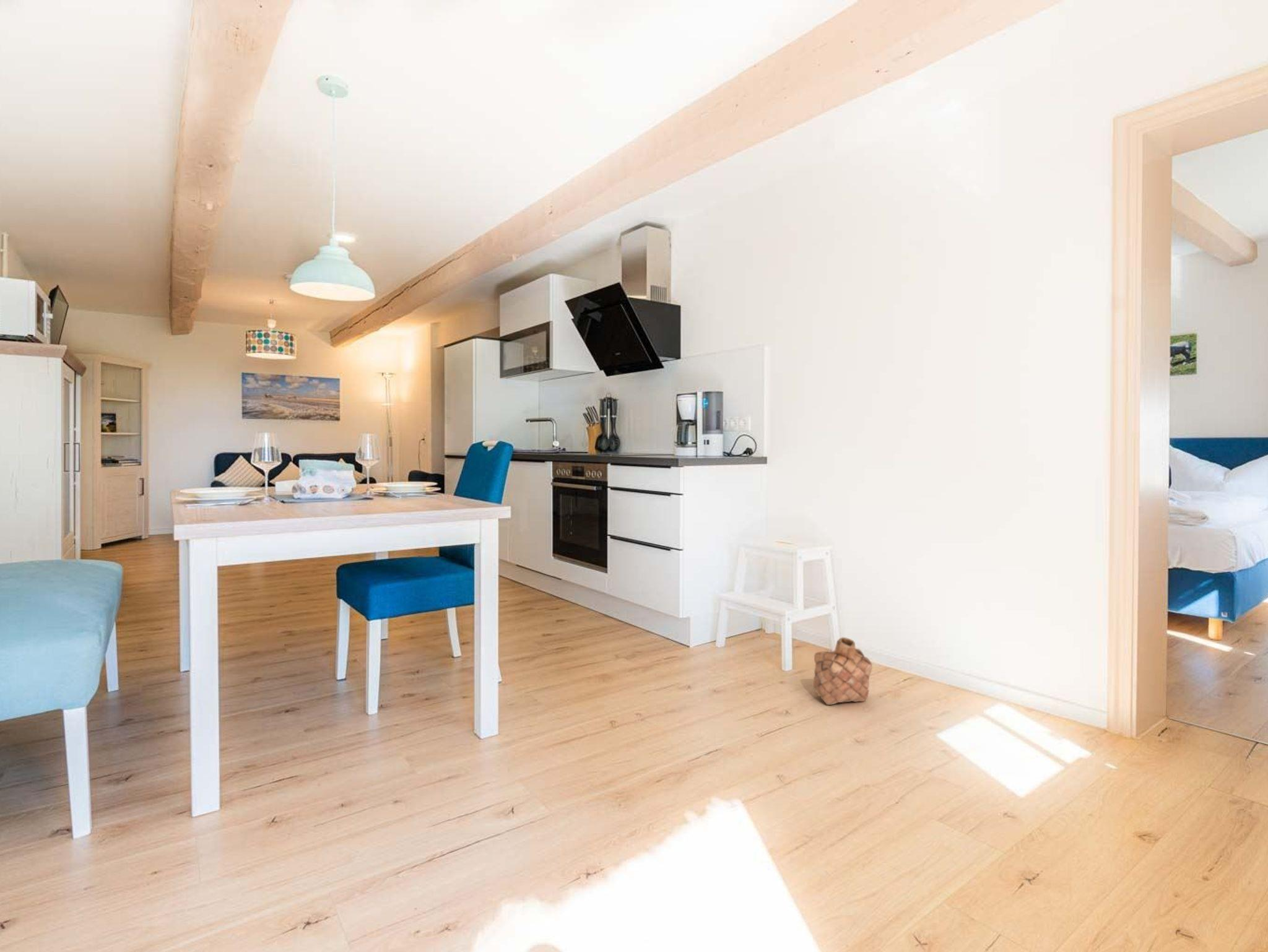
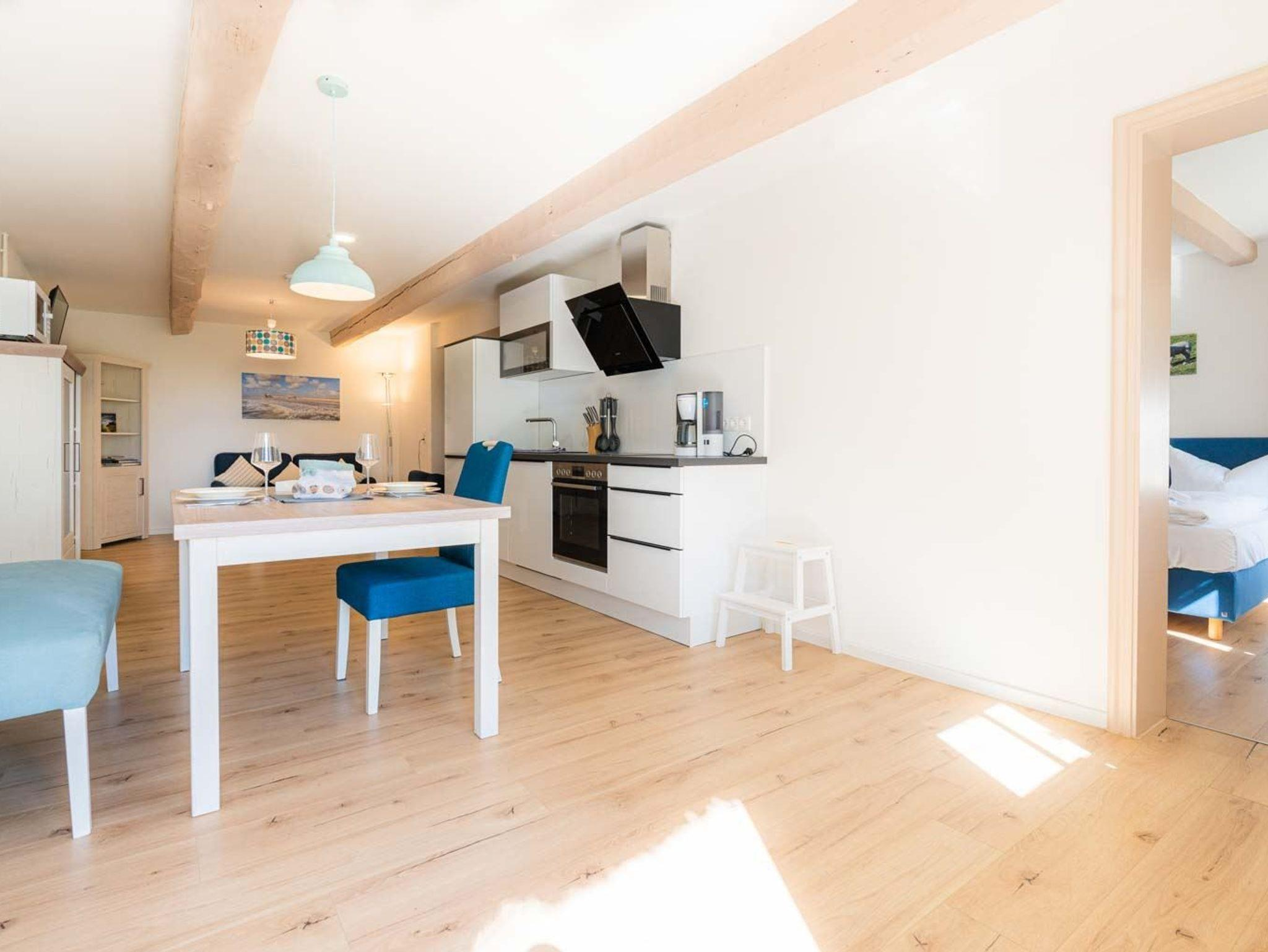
- basket [813,636,873,706]
